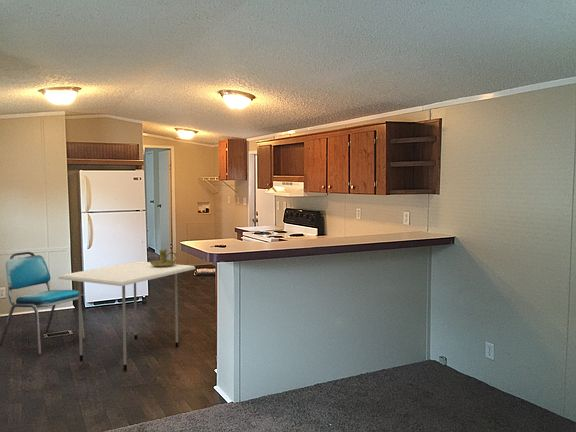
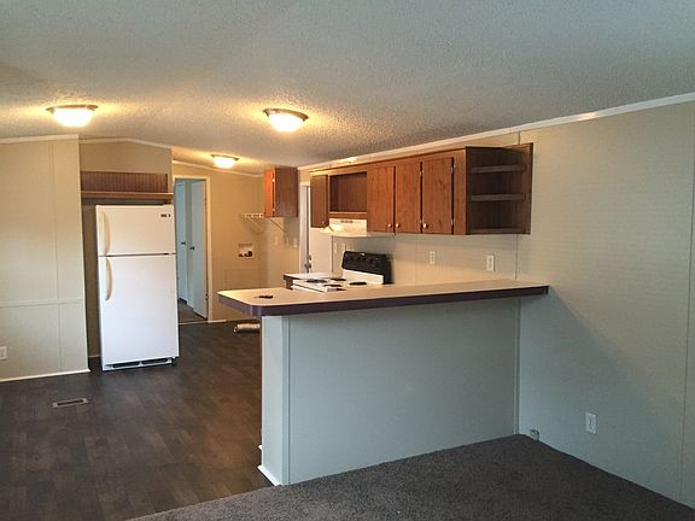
- dining chair [0,251,86,355]
- candle holder [150,249,178,267]
- dining table [58,260,196,372]
